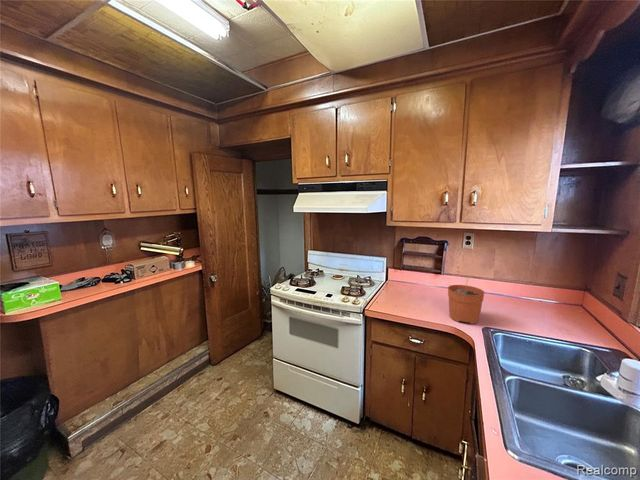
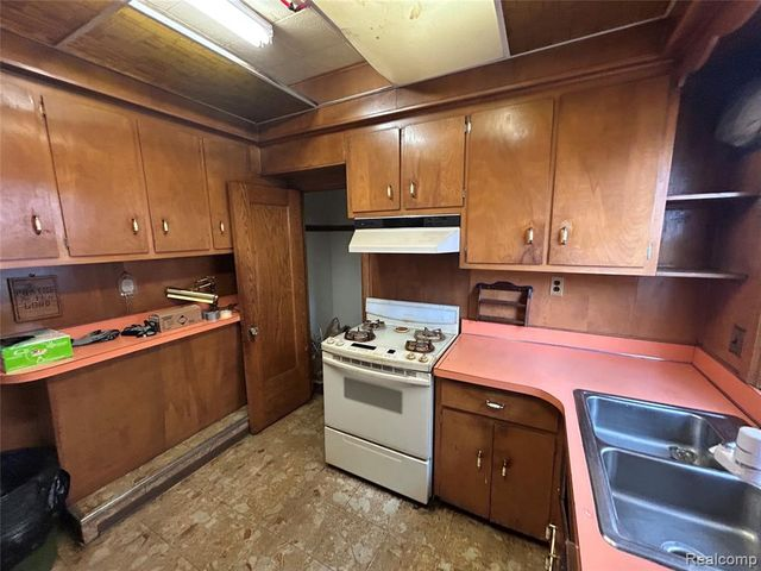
- plant pot [447,275,486,325]
